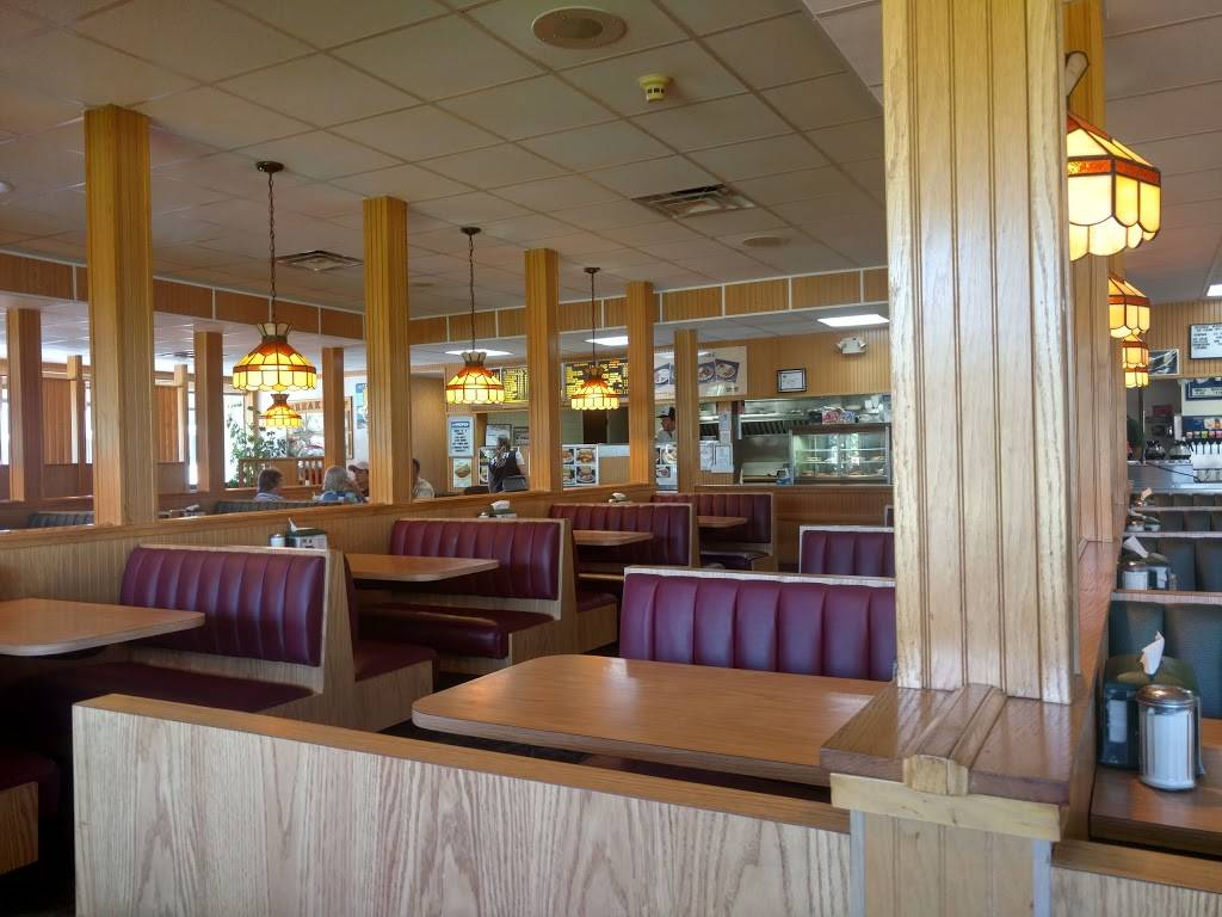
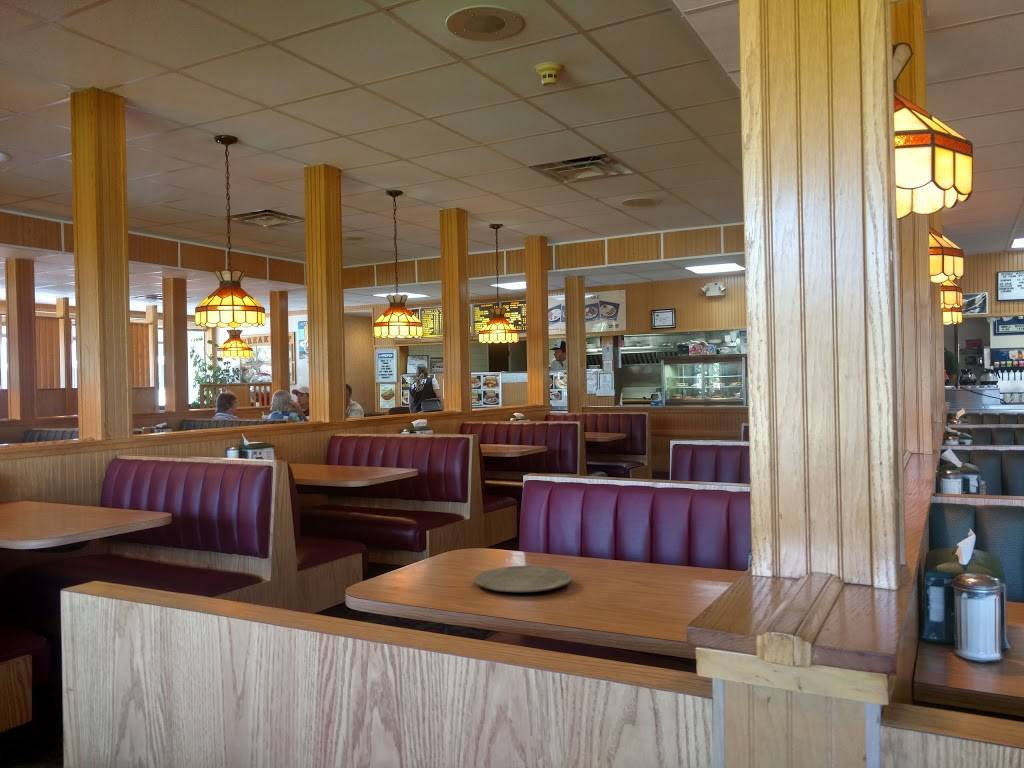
+ plate [474,565,573,593]
